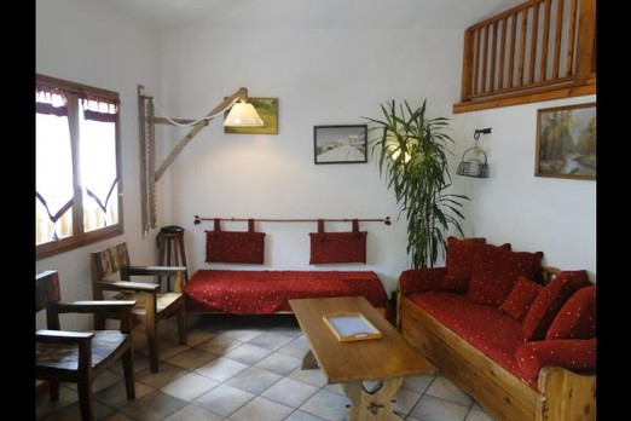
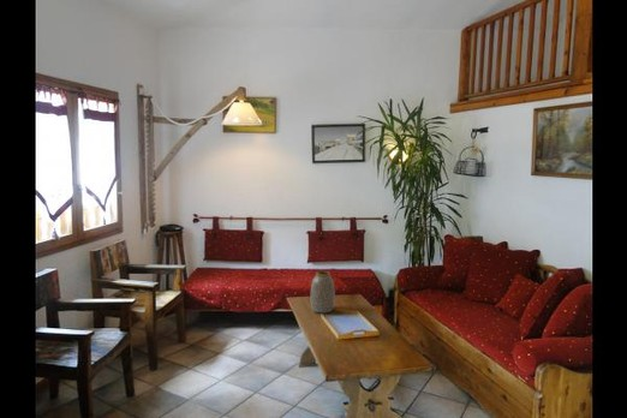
+ vase [309,270,336,314]
